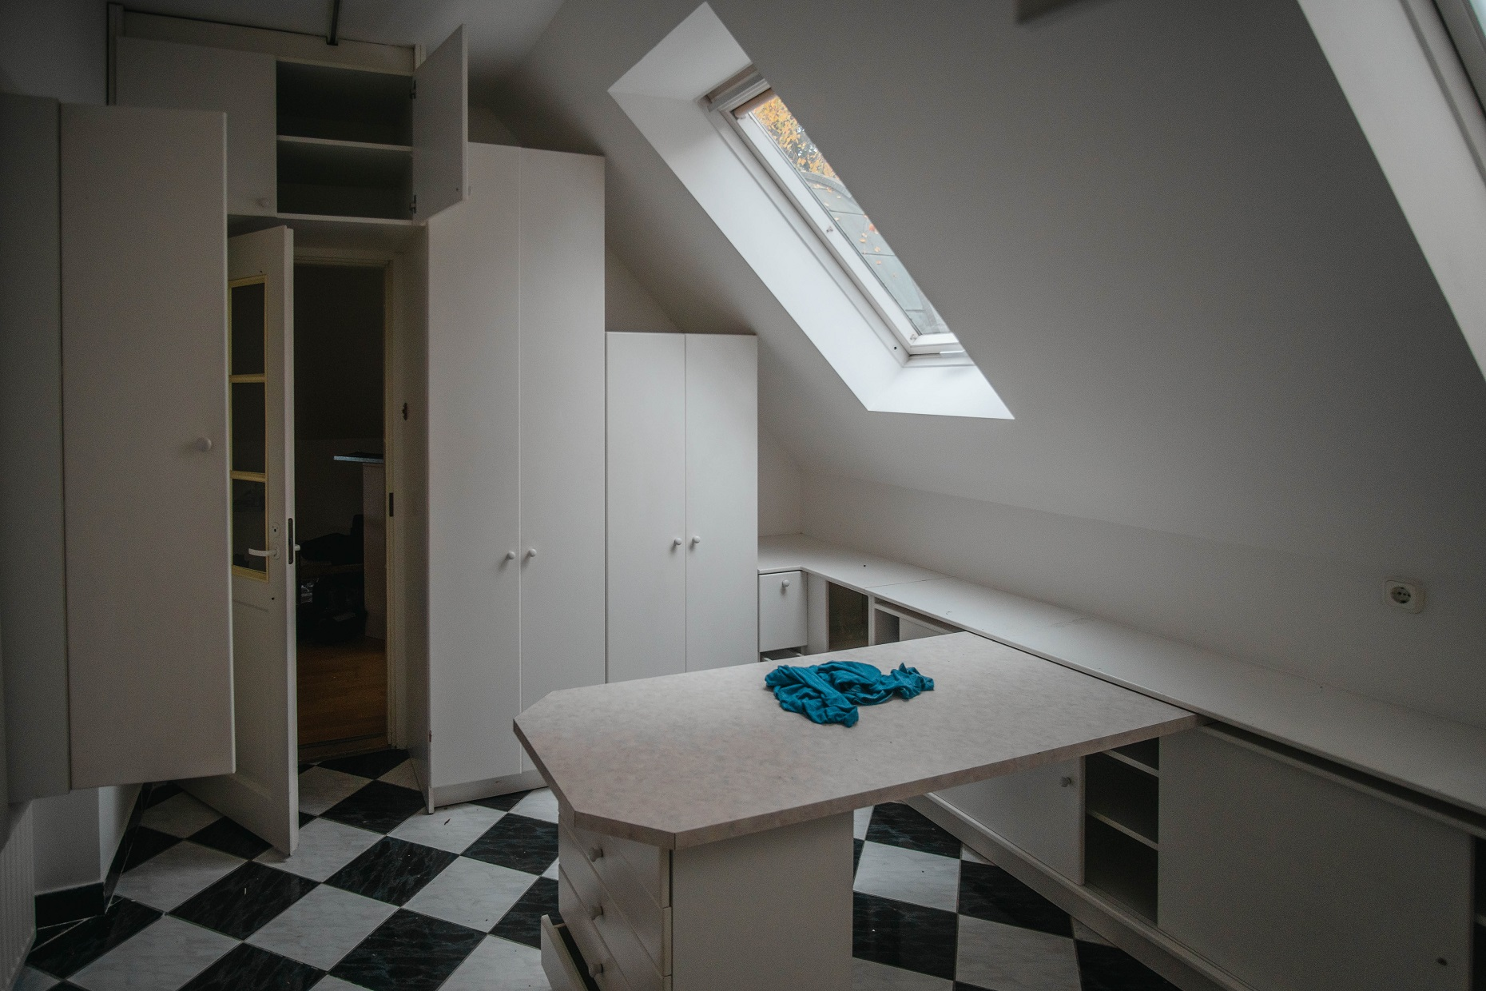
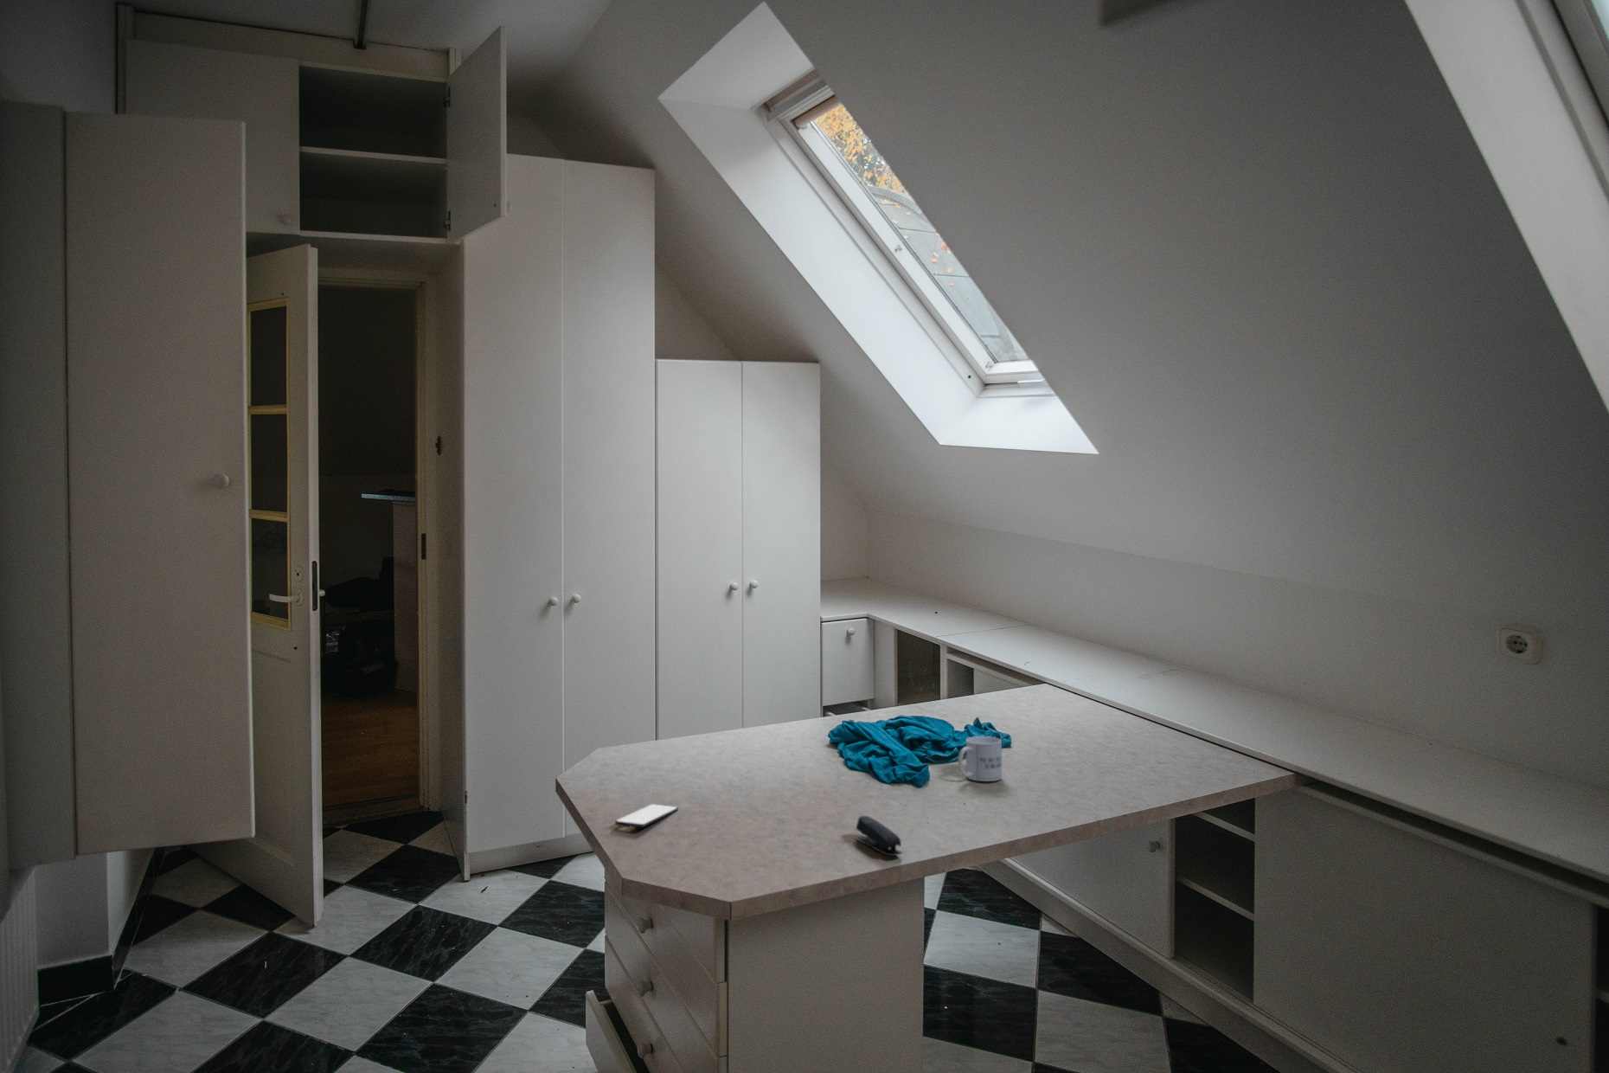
+ stapler [855,816,903,856]
+ mug [957,735,1002,782]
+ smartphone [614,804,679,829]
